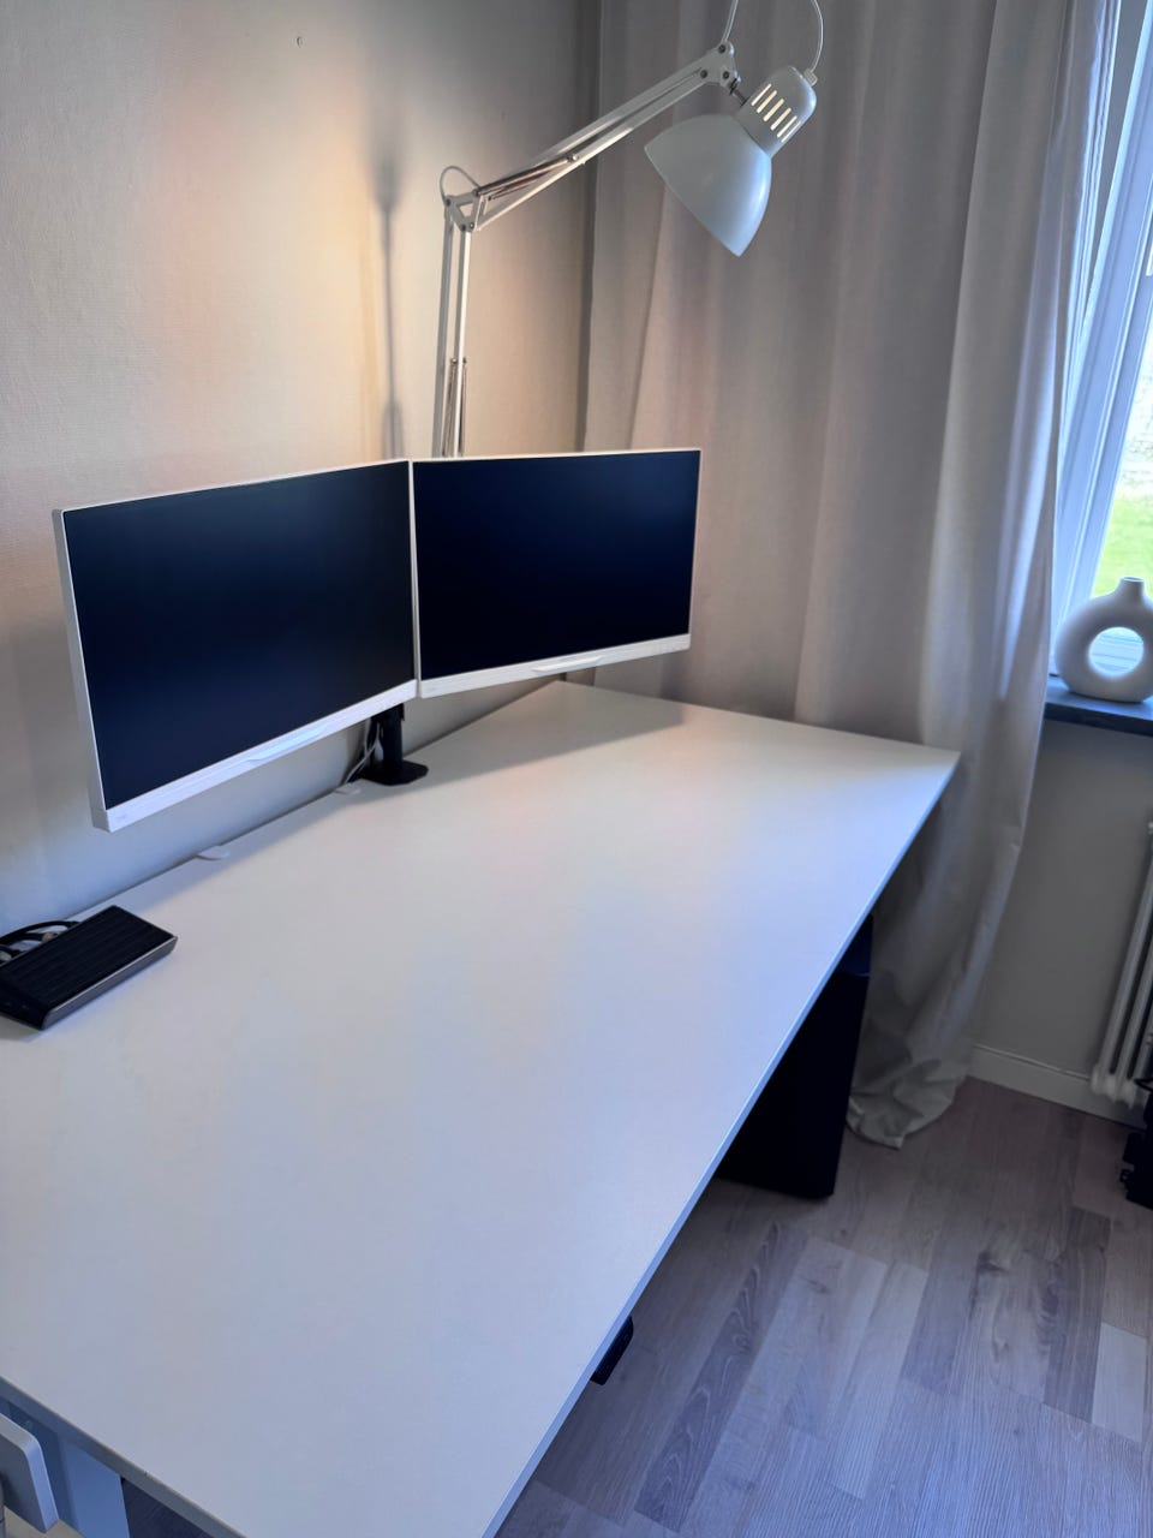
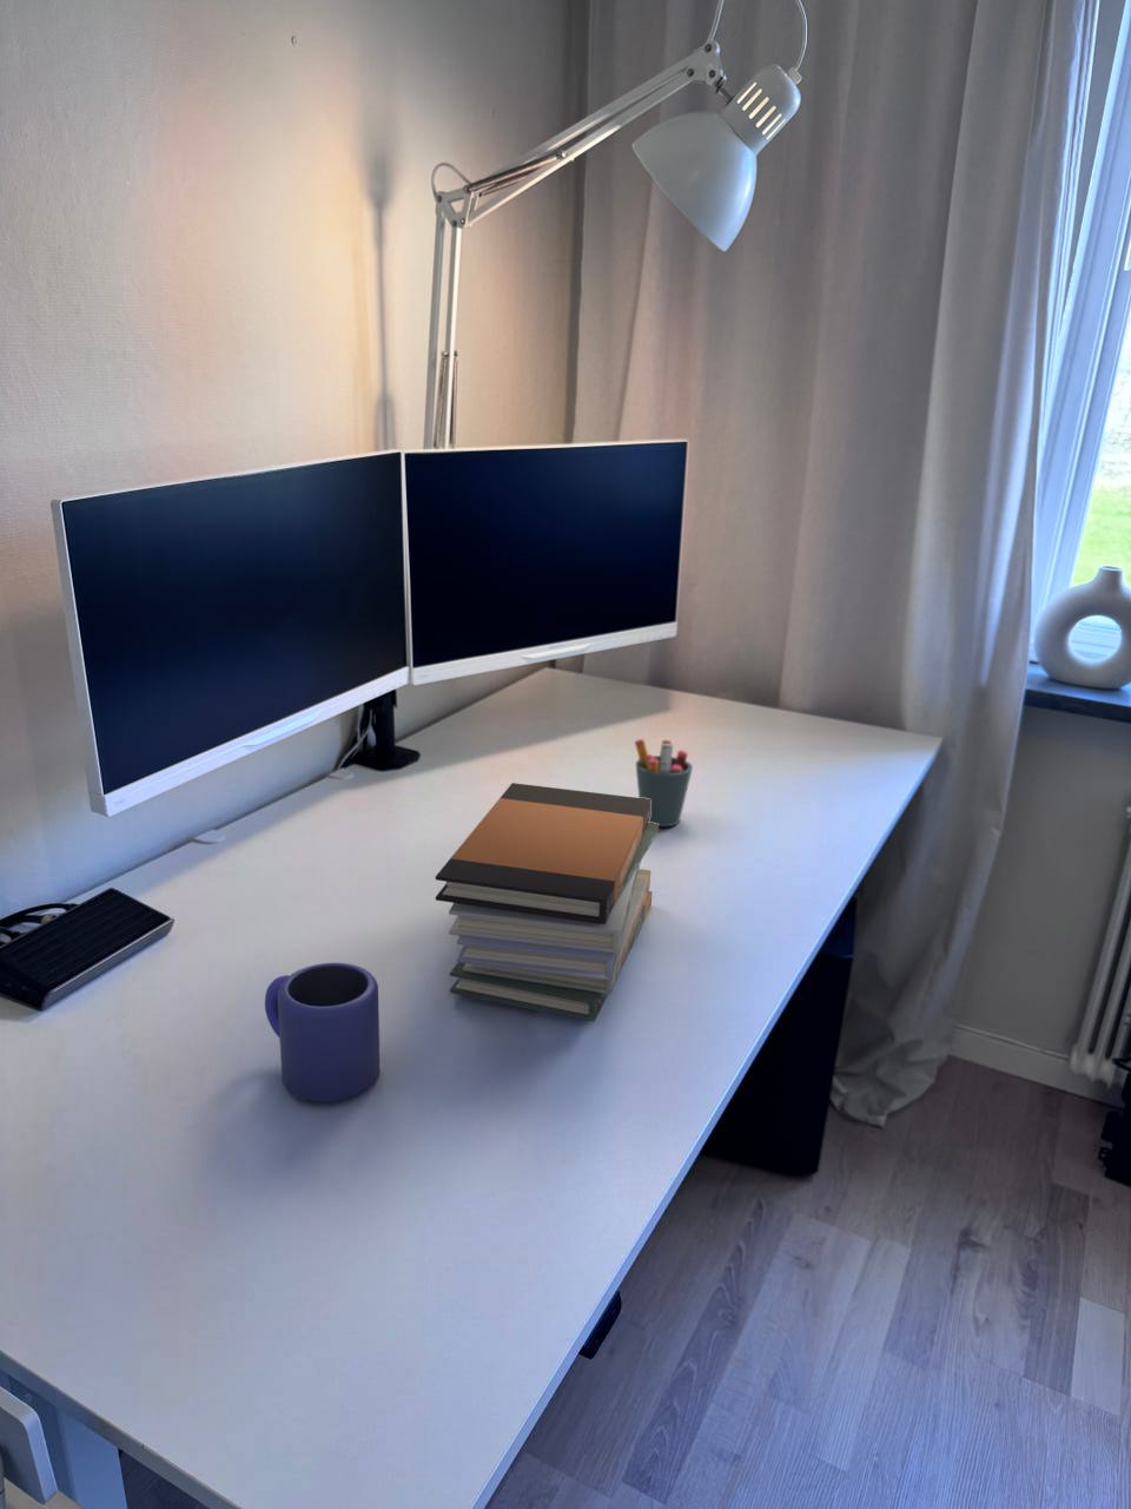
+ book stack [435,782,659,1023]
+ pen holder [634,738,694,828]
+ mug [264,962,381,1104]
